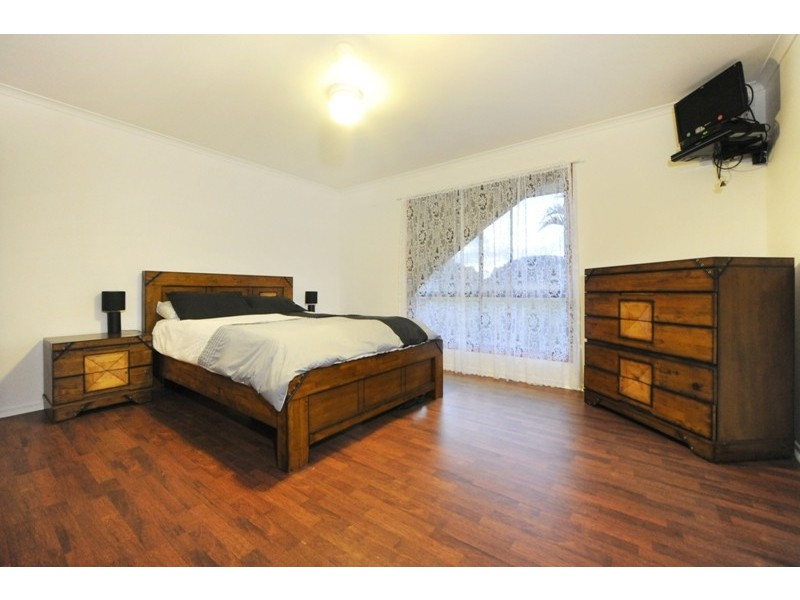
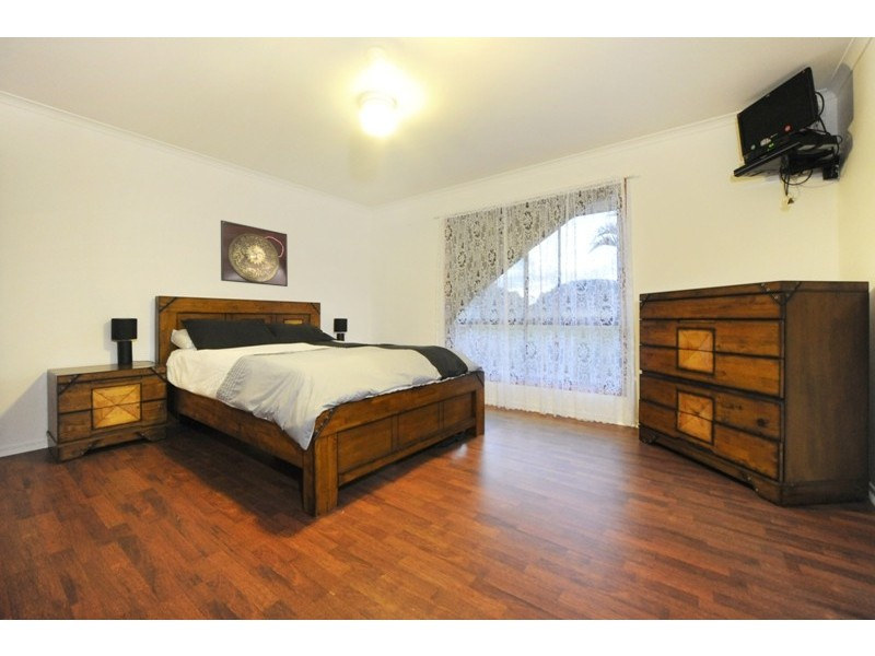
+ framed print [220,219,289,288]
